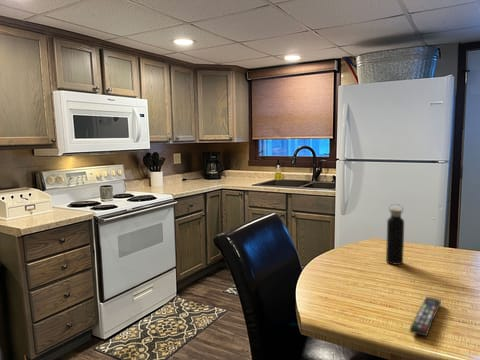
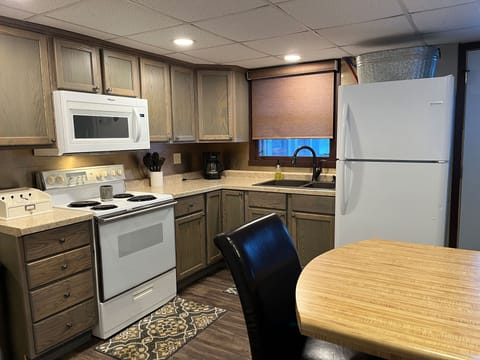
- water bottle [385,203,405,266]
- remote control [409,296,442,338]
